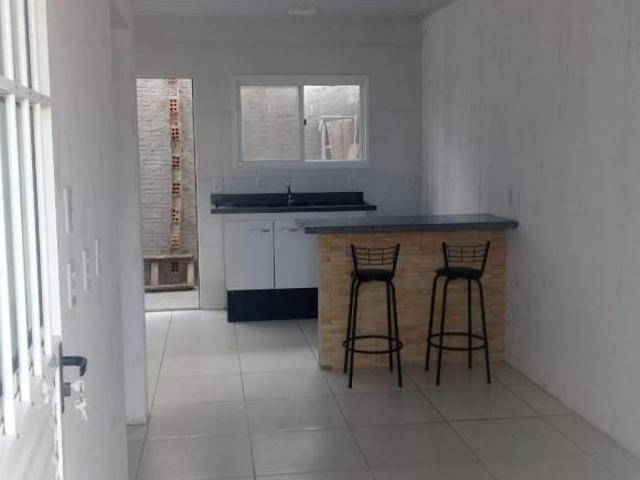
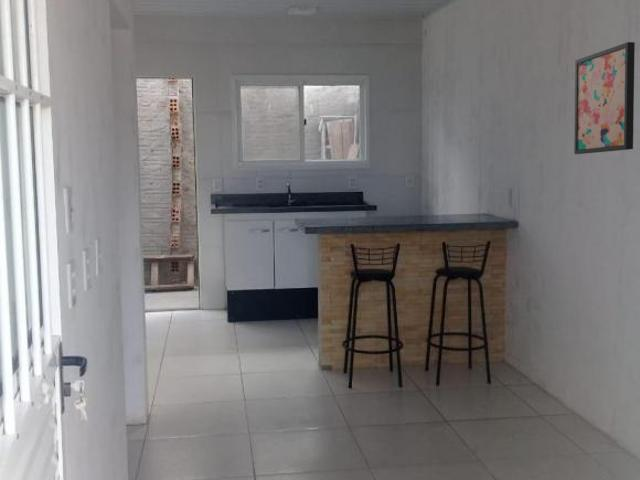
+ wall art [573,41,636,155]
